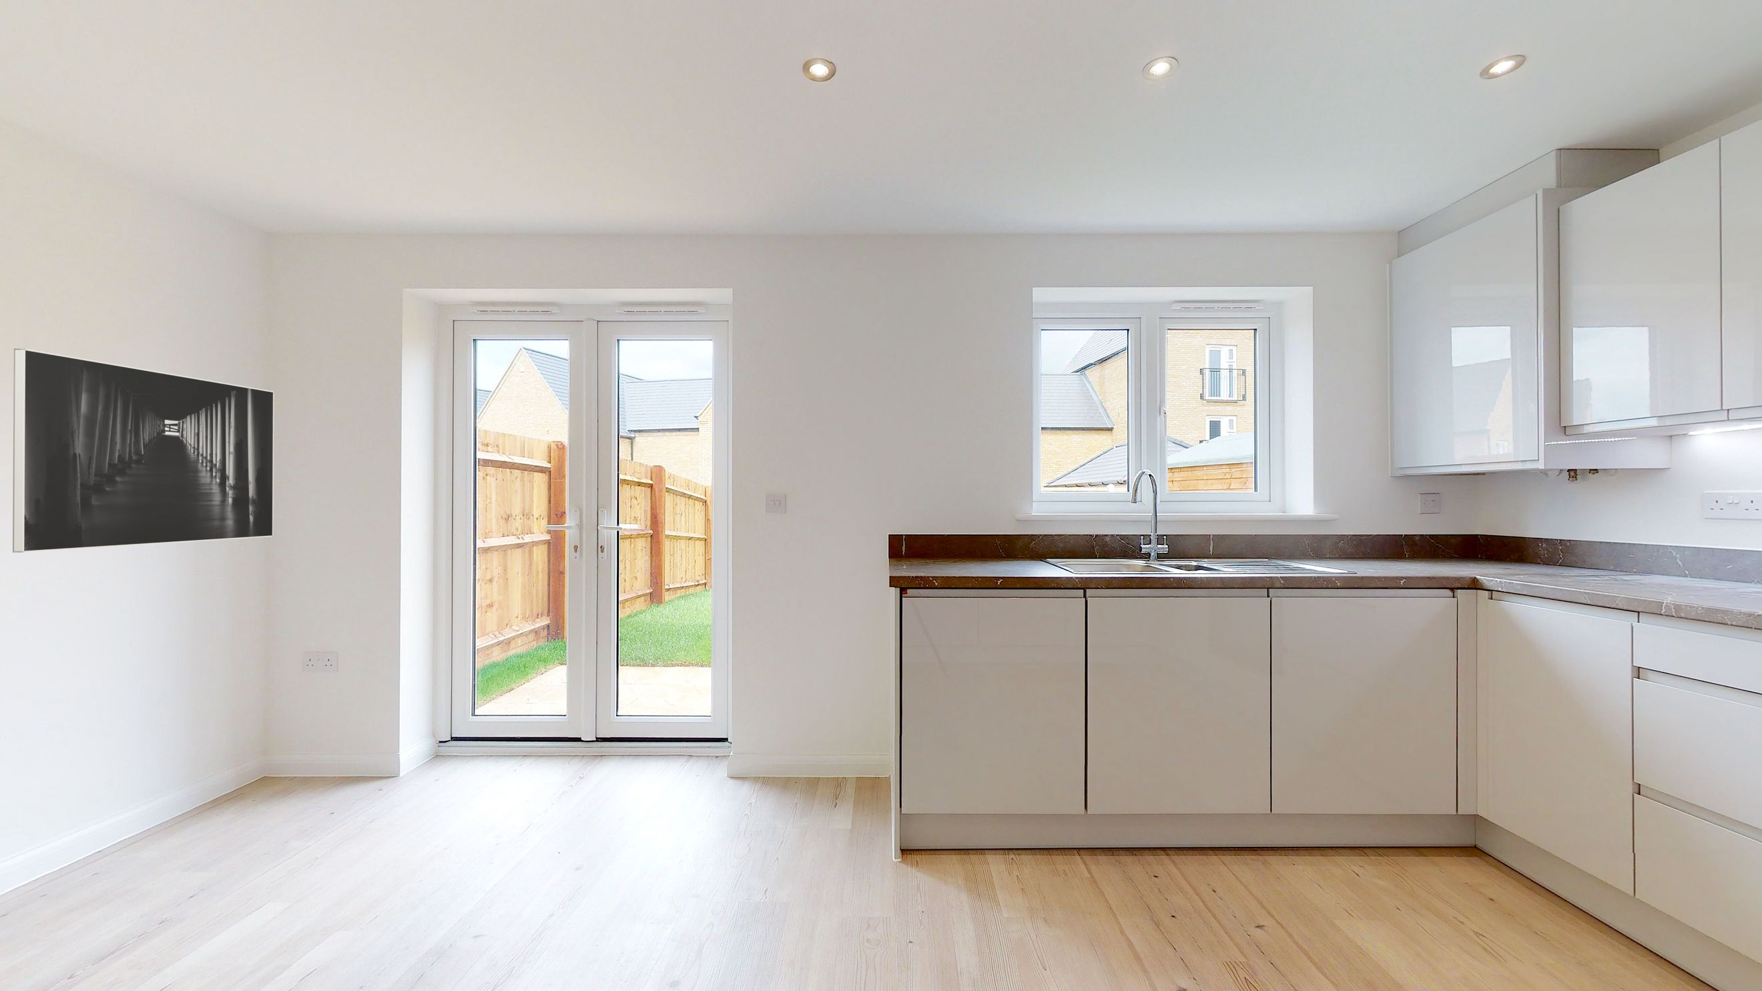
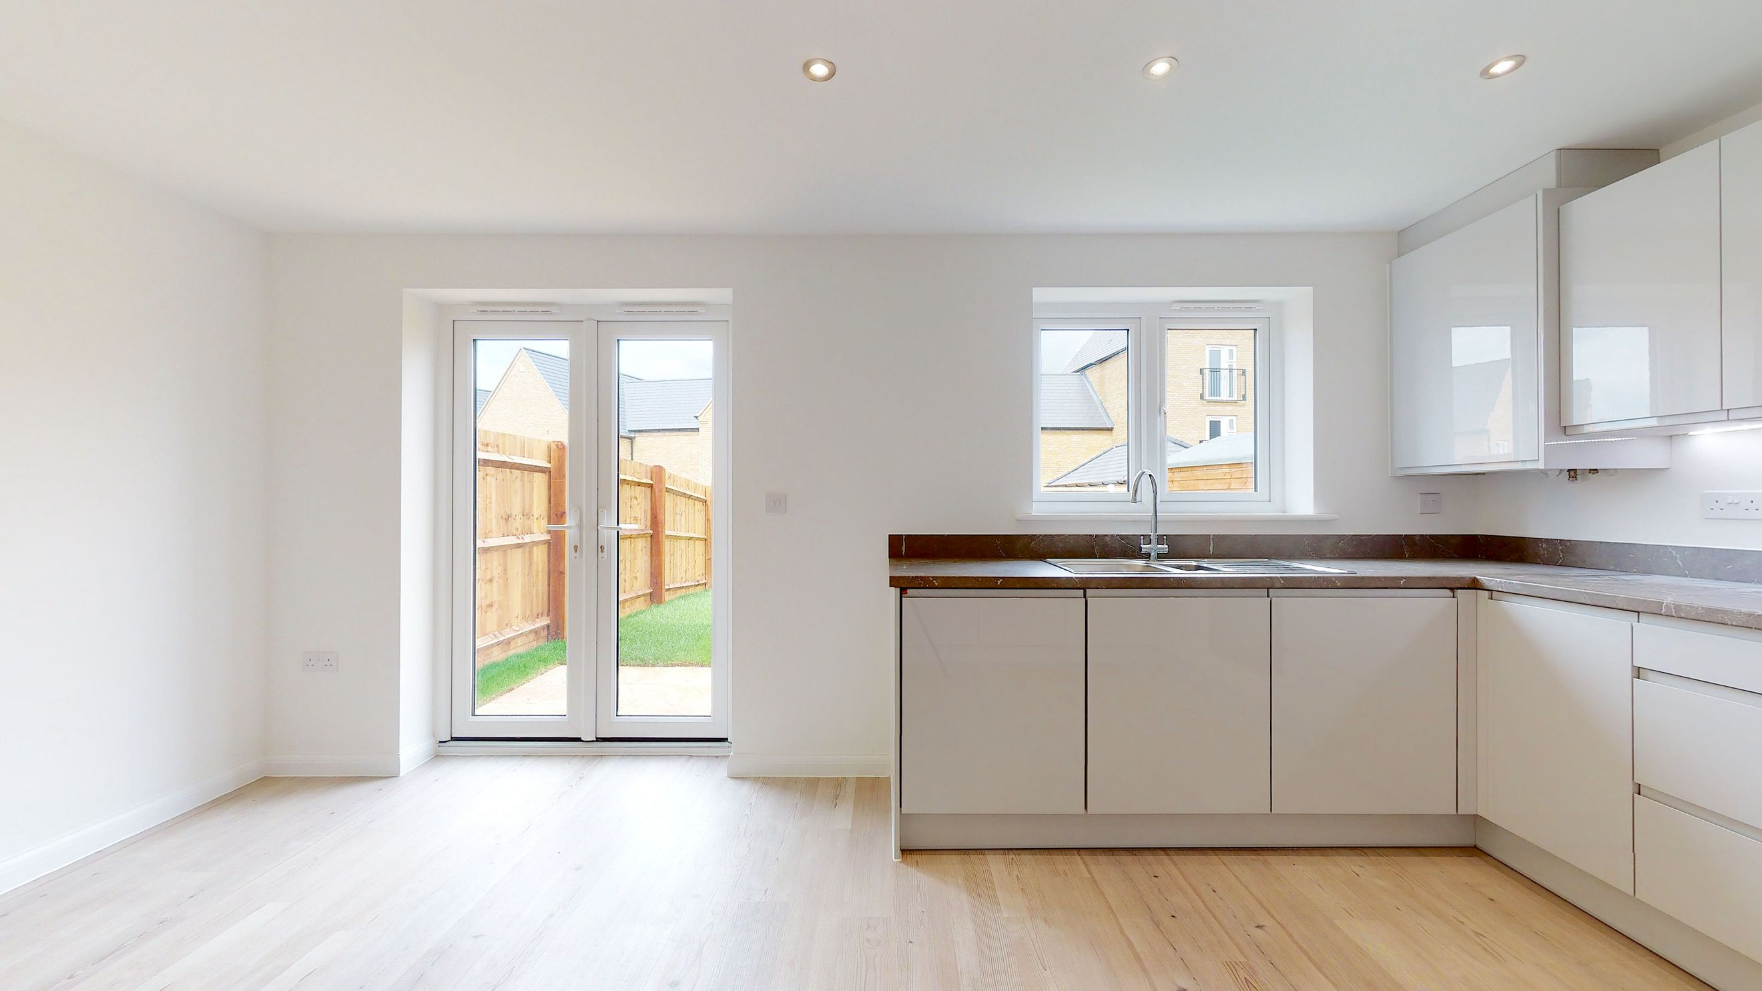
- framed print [12,347,275,553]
